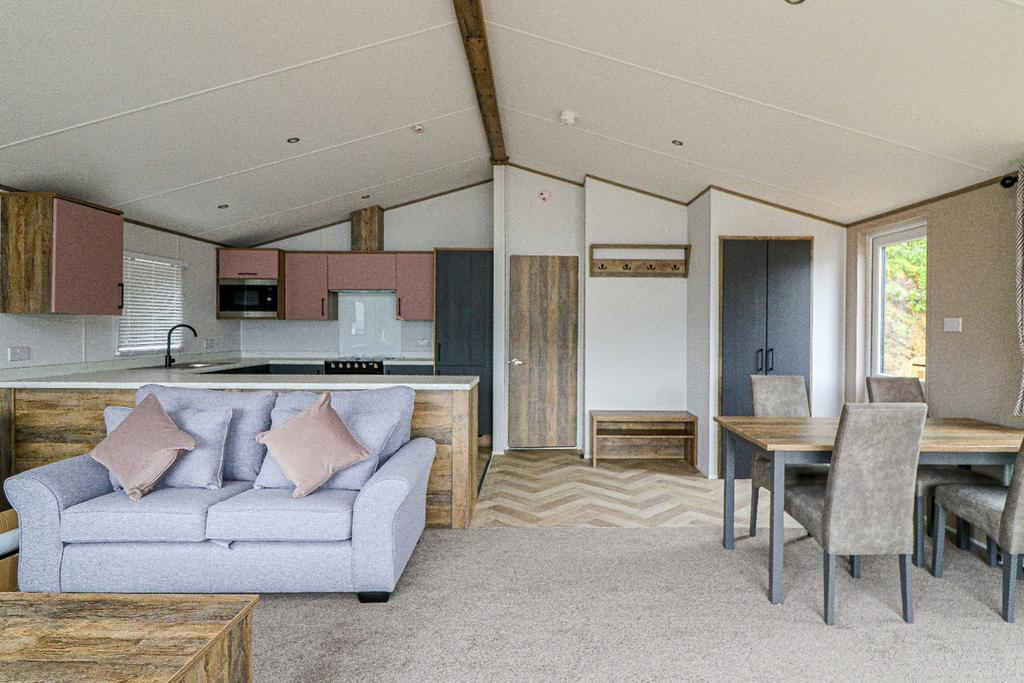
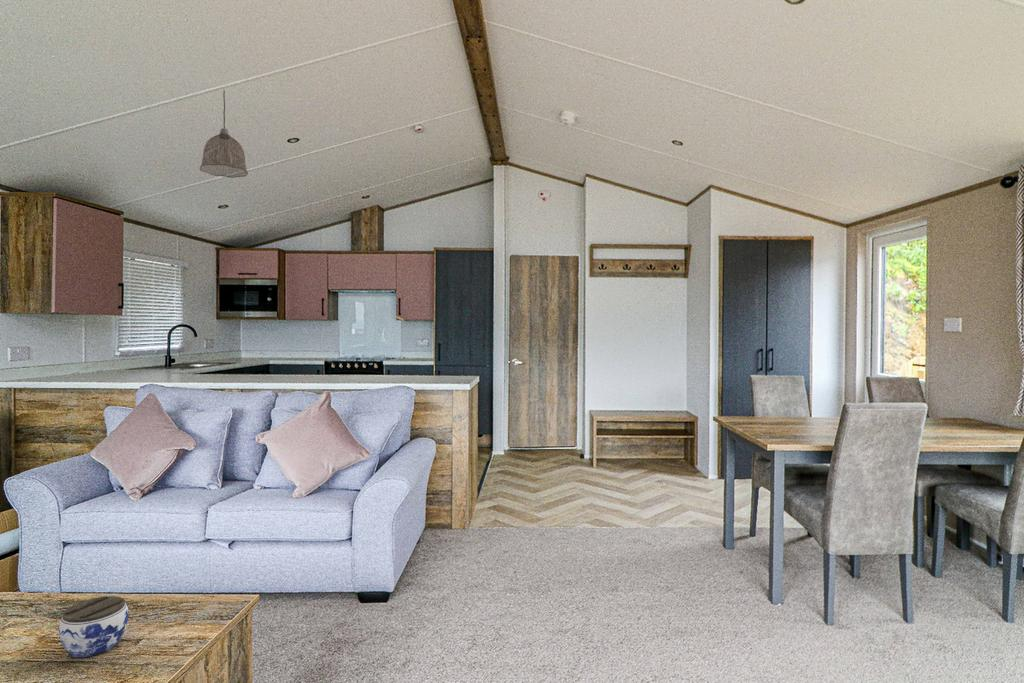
+ jar [58,595,130,658]
+ pendant lamp [199,89,249,179]
